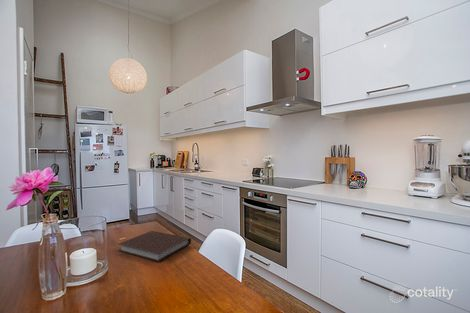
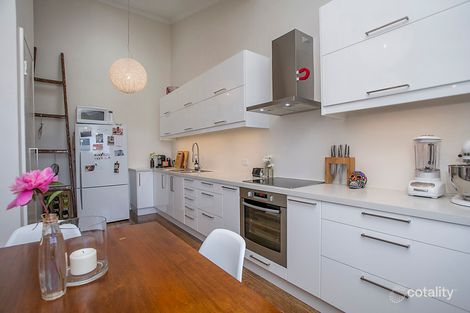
- notebook [117,230,192,263]
